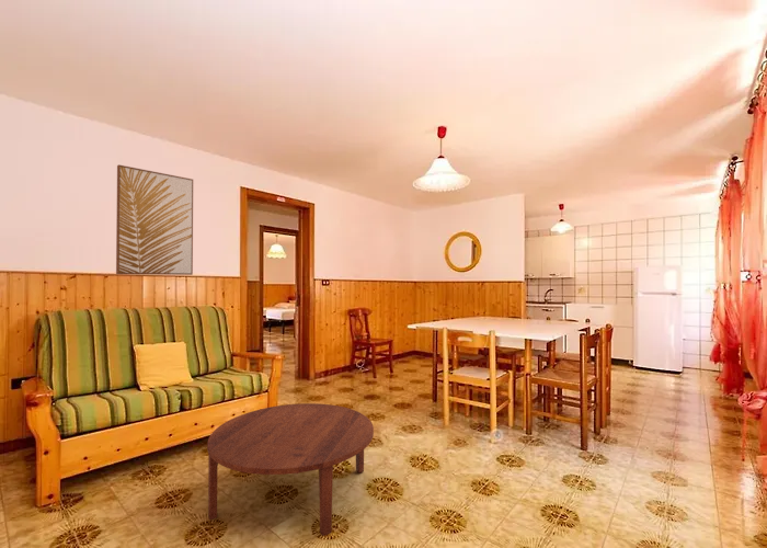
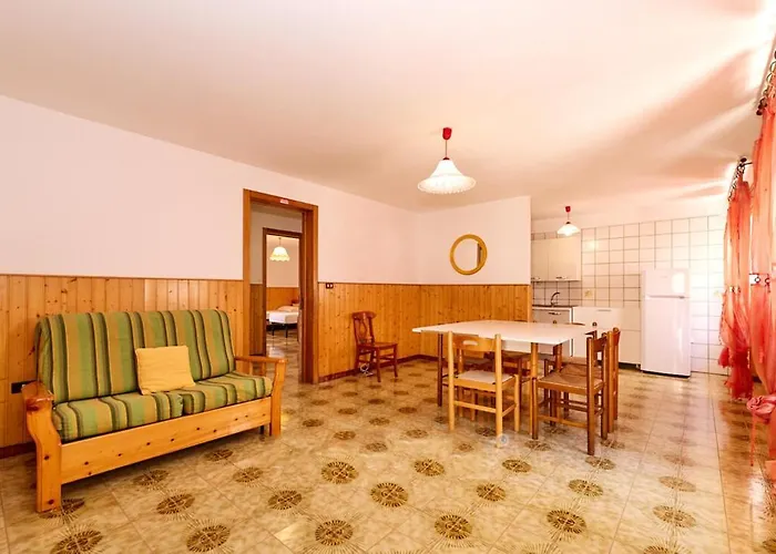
- wall art [115,164,194,276]
- coffee table [206,402,375,537]
